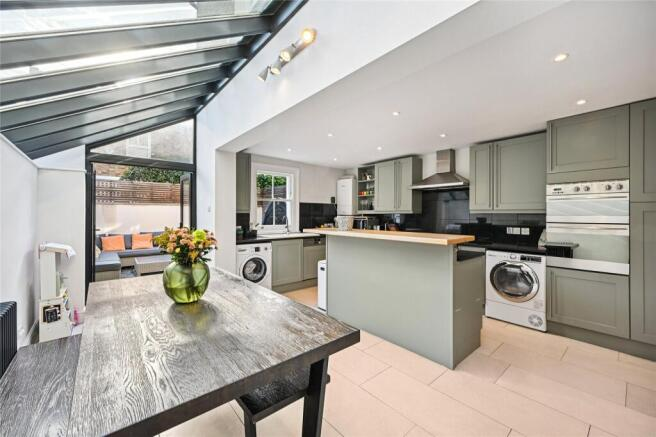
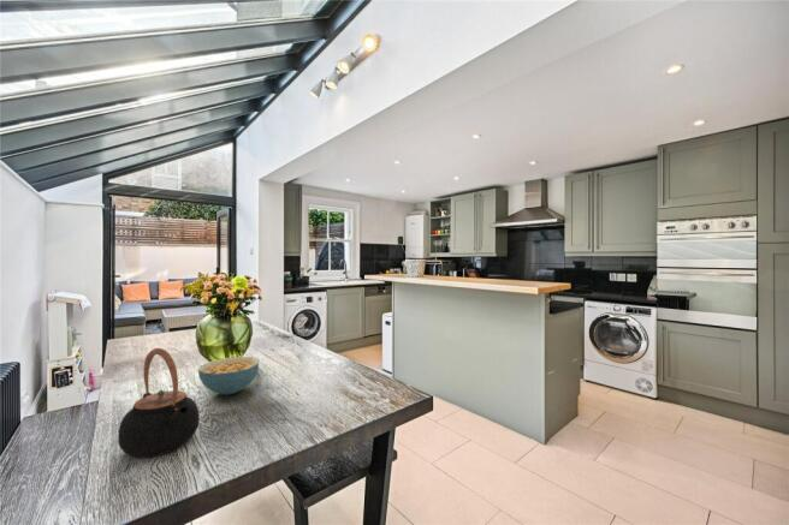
+ teapot [117,347,201,459]
+ cereal bowl [197,356,261,395]
